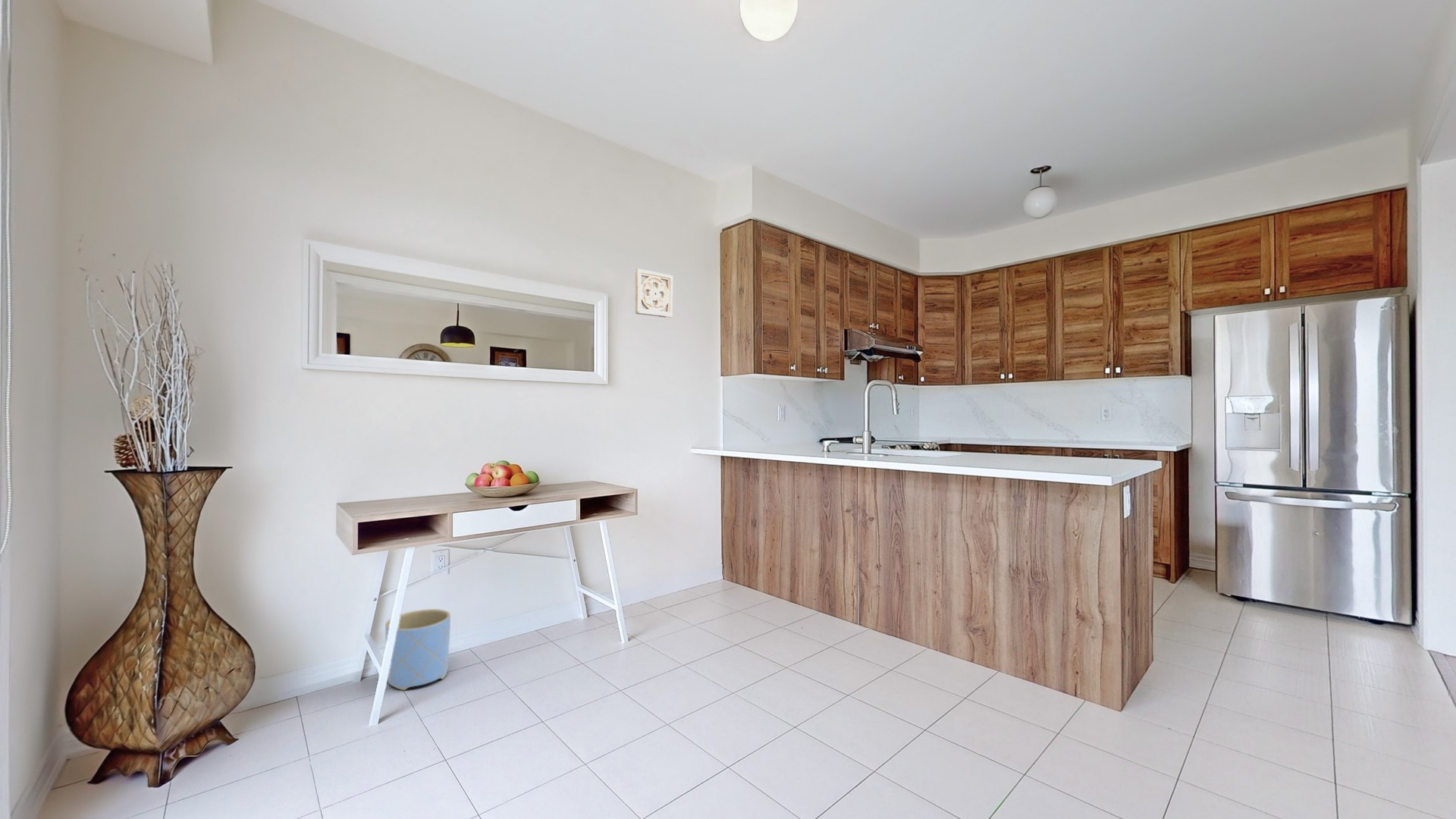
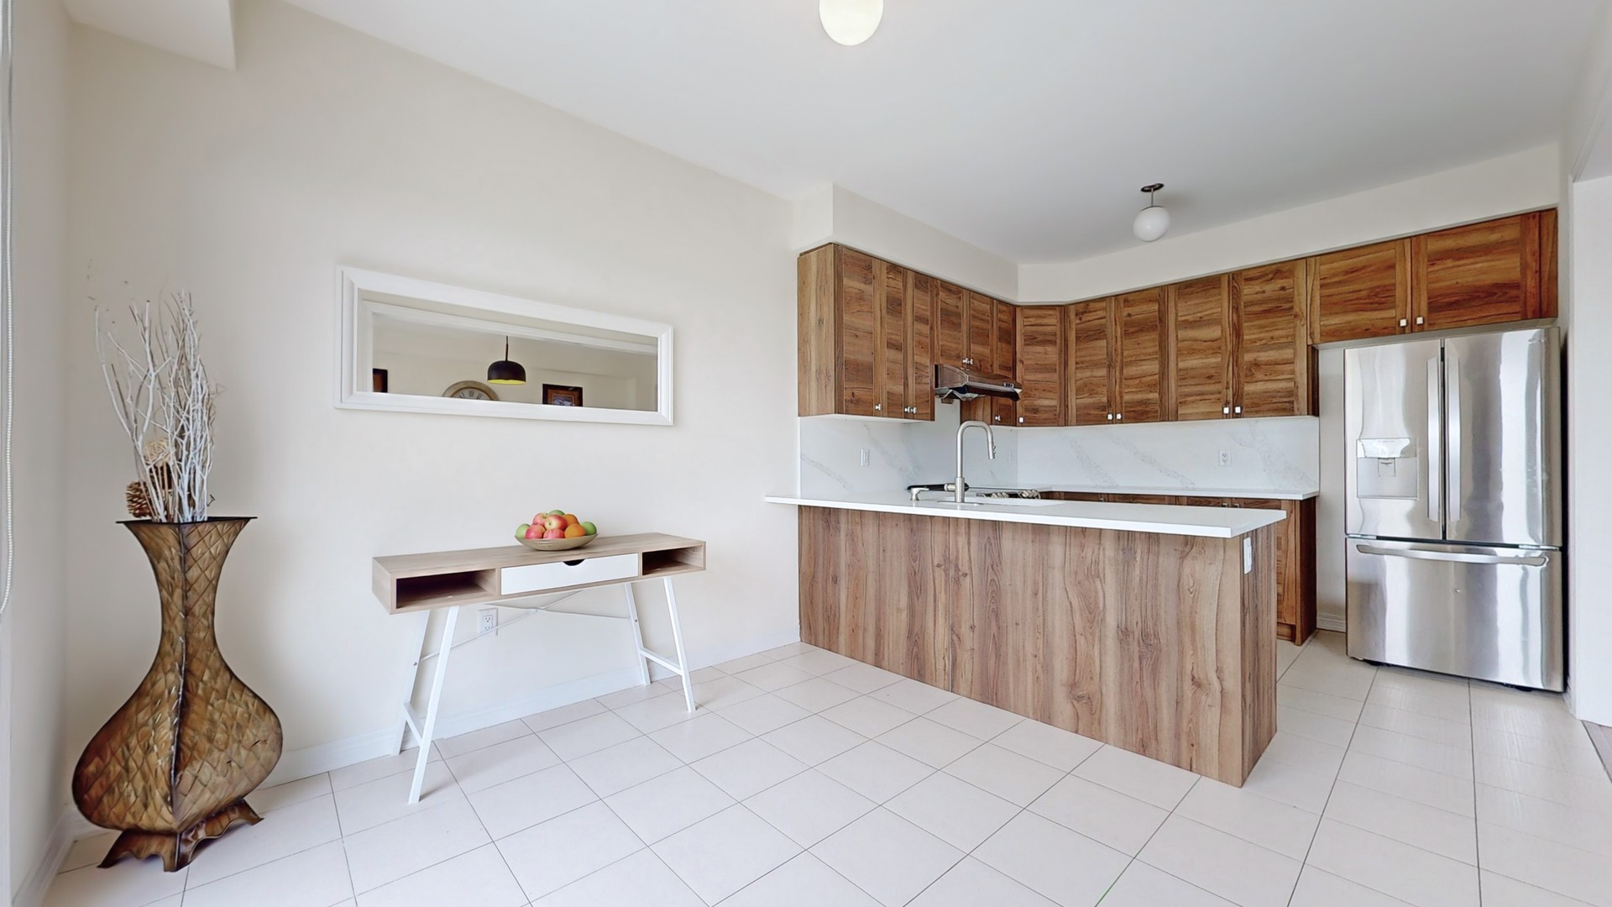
- wall ornament [634,268,673,318]
- planter [384,608,451,691]
